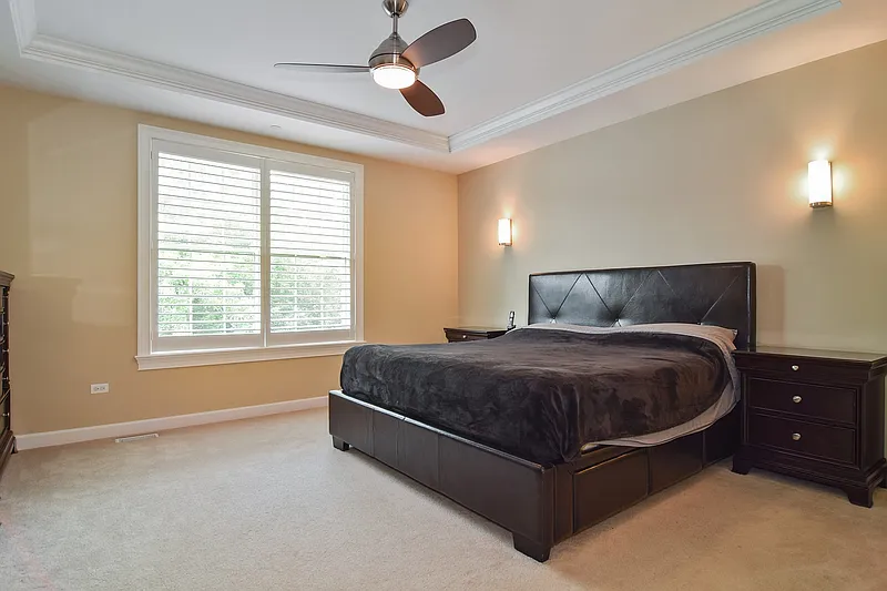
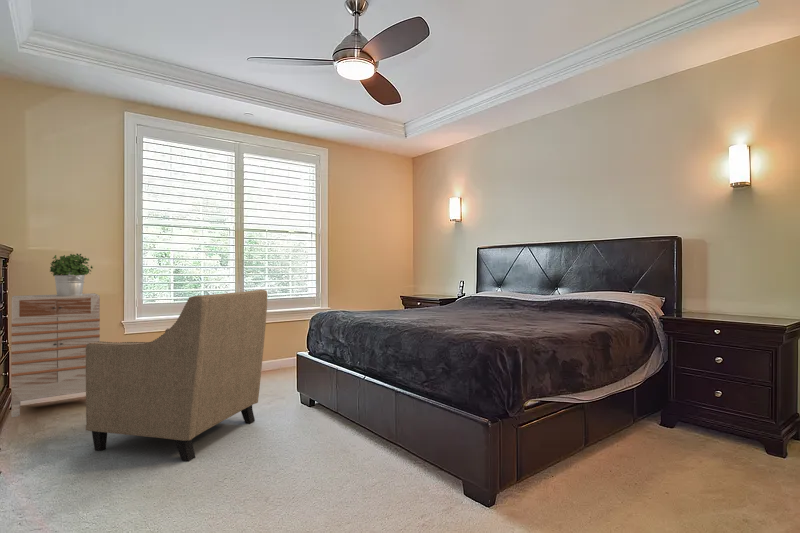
+ potted plant [49,253,94,296]
+ chair [85,289,268,463]
+ dresser [10,292,101,418]
